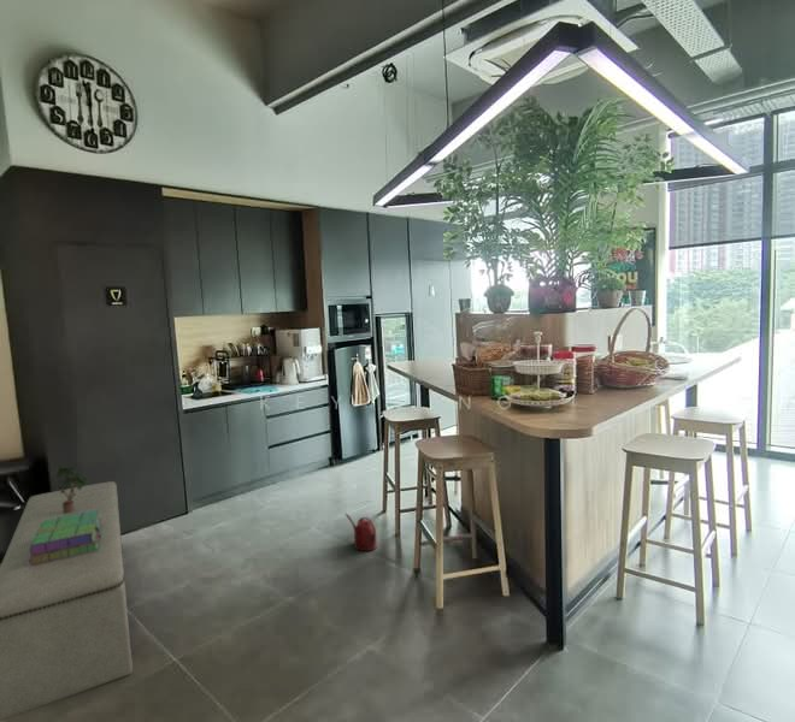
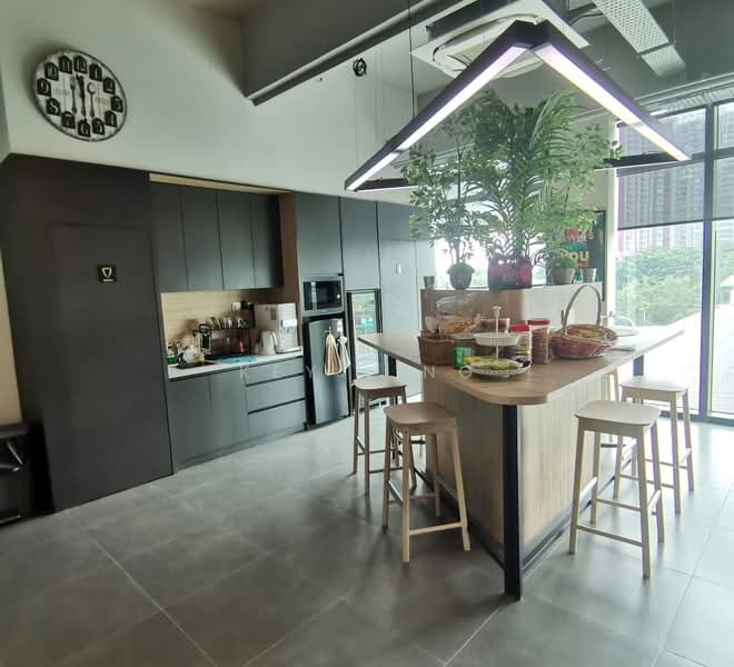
- stack of books [29,510,102,566]
- bench [0,480,134,722]
- potted plant [54,463,90,513]
- watering can [344,513,378,552]
